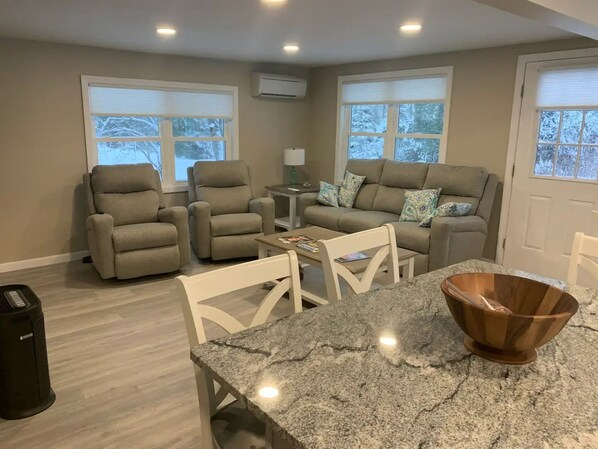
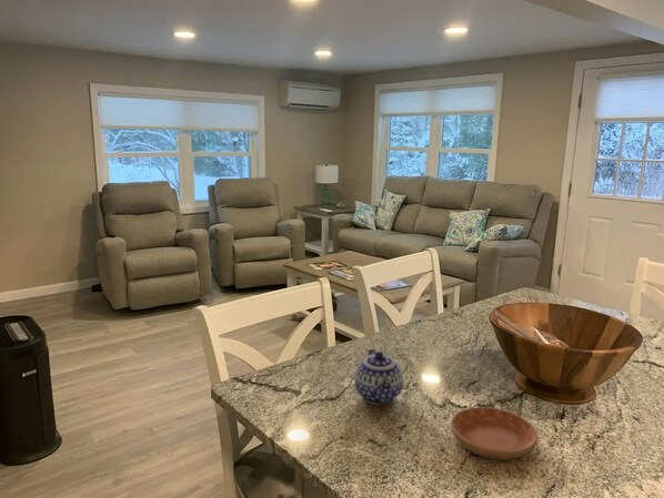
+ saucer [450,406,540,461]
+ teapot [353,348,404,406]
